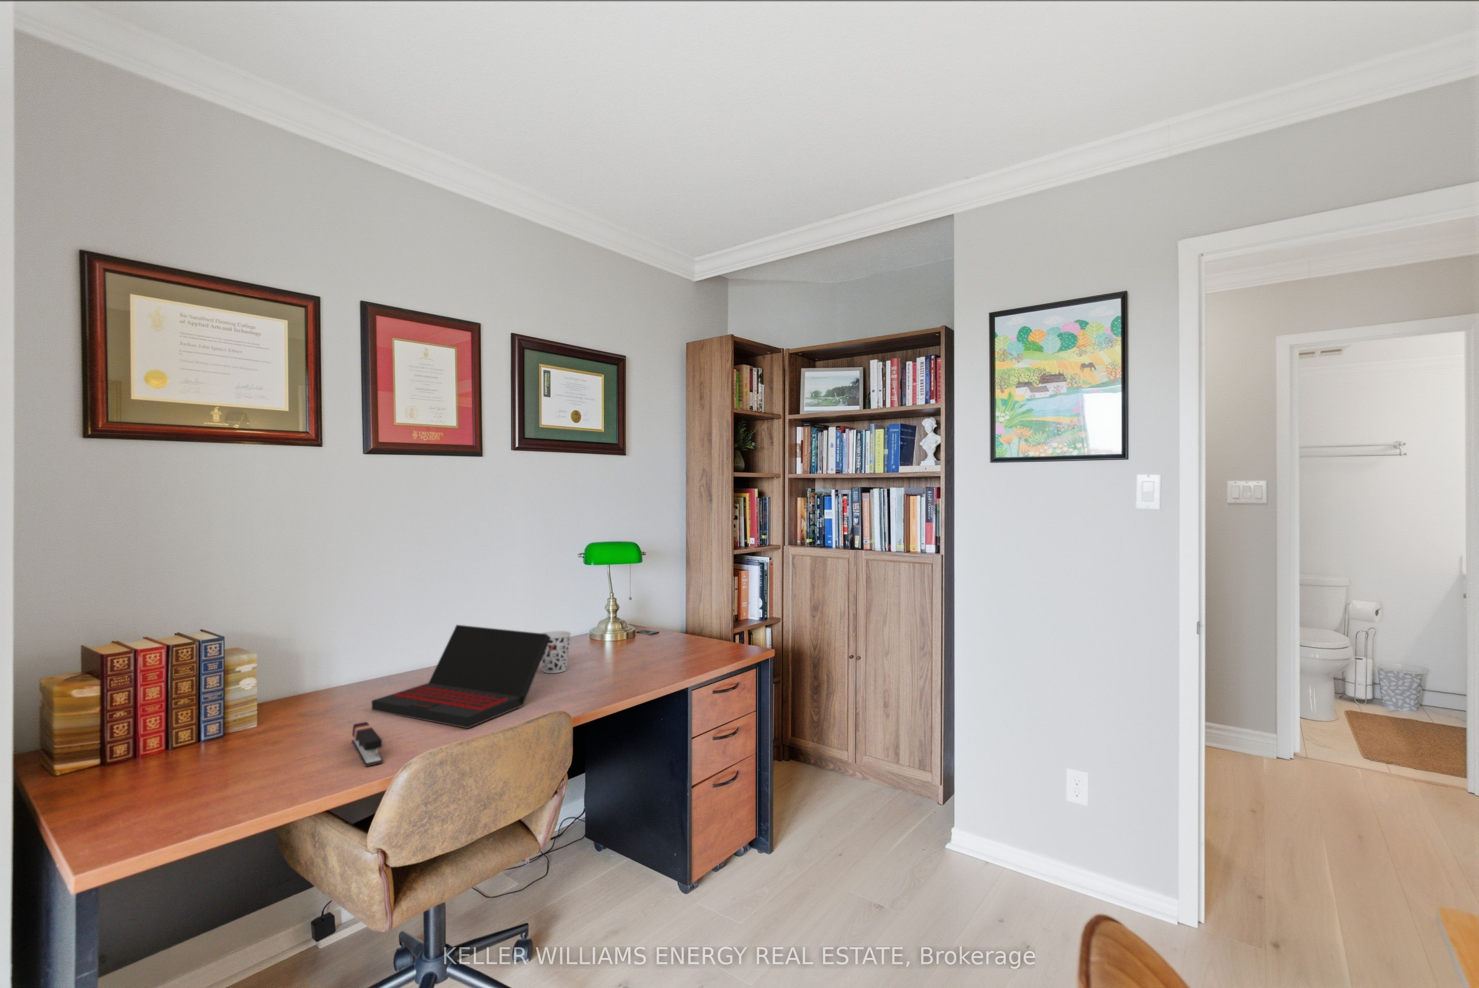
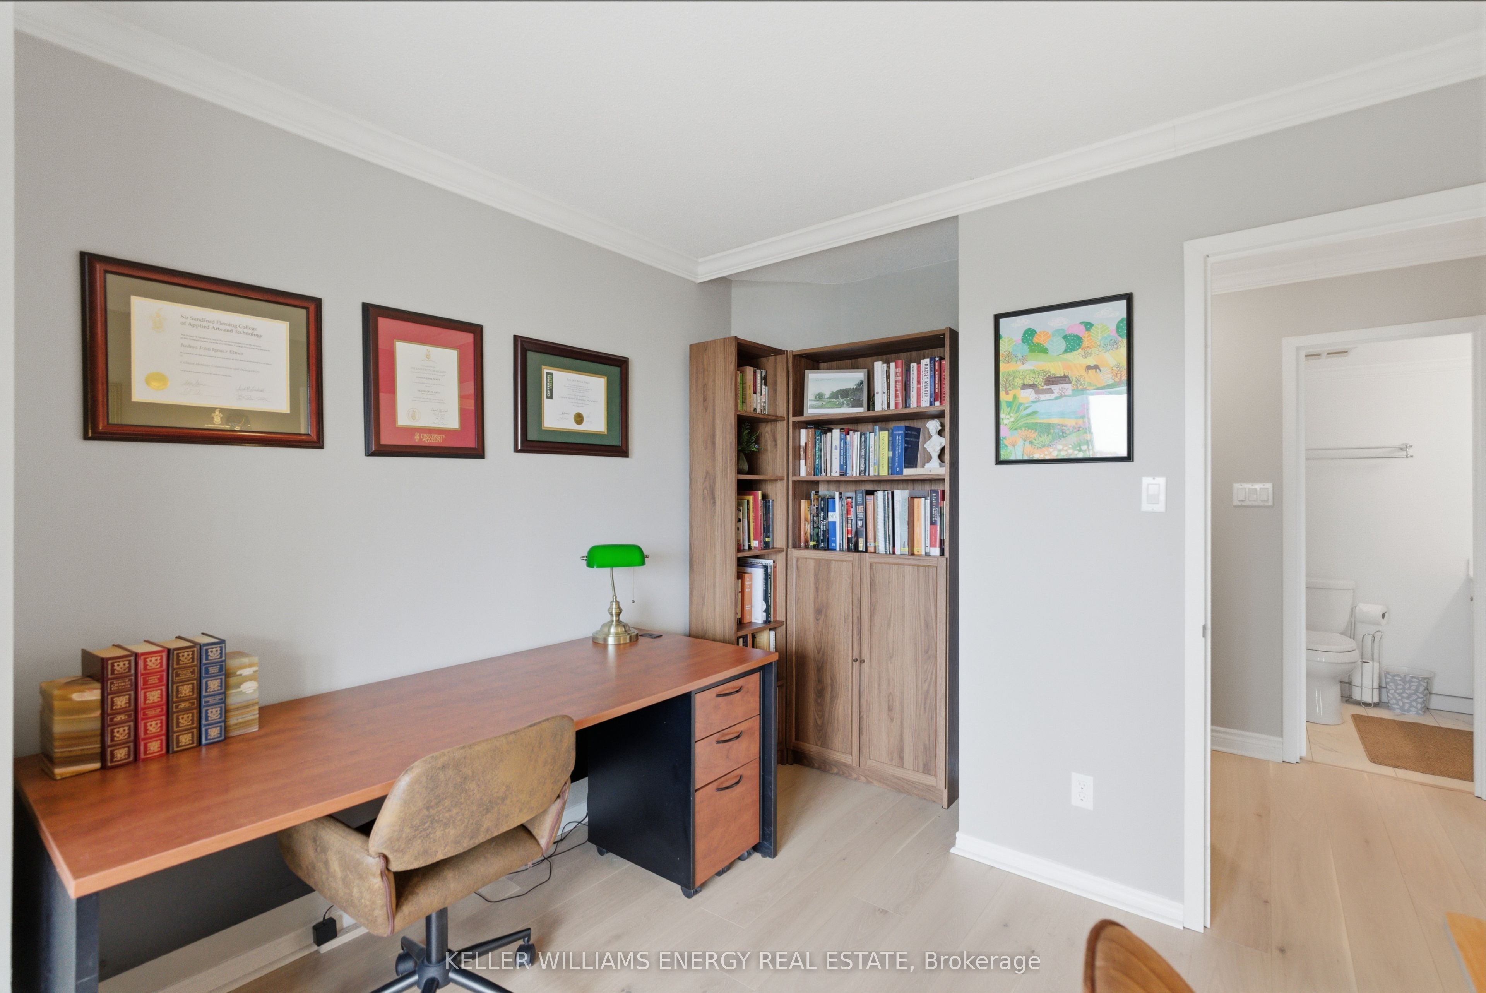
- stapler [351,721,383,766]
- cup [542,631,571,674]
- laptop [372,624,550,729]
